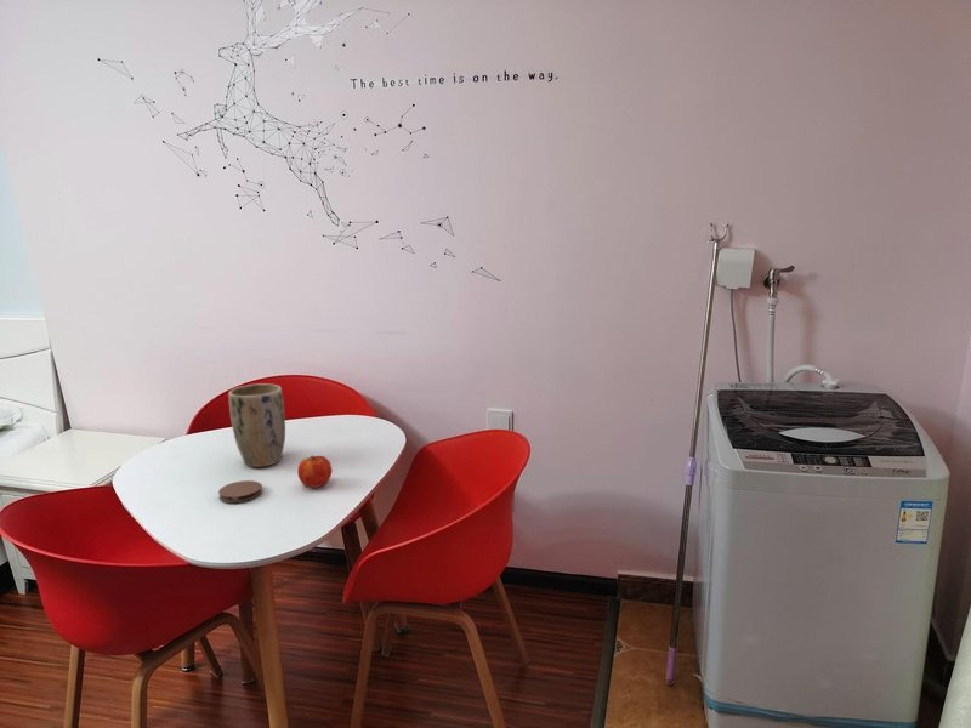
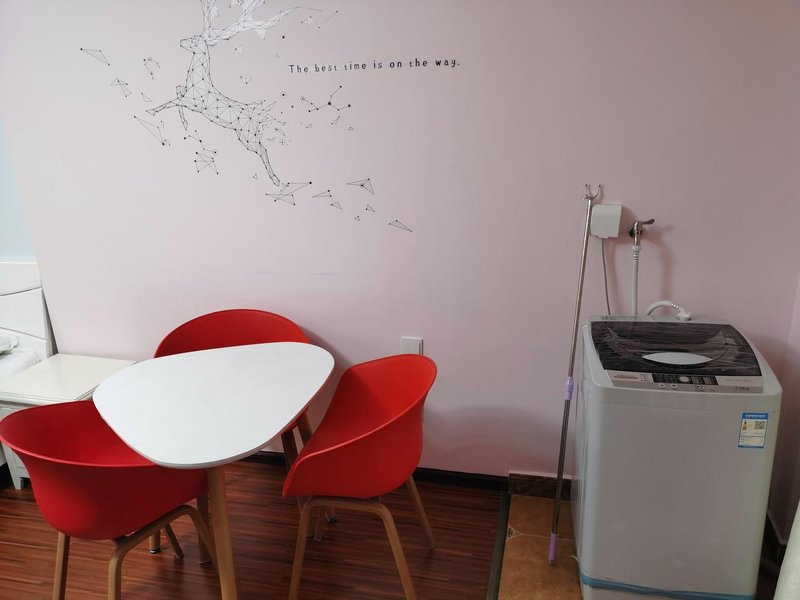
- plant pot [227,382,286,468]
- fruit [296,455,334,489]
- coaster [217,479,263,504]
